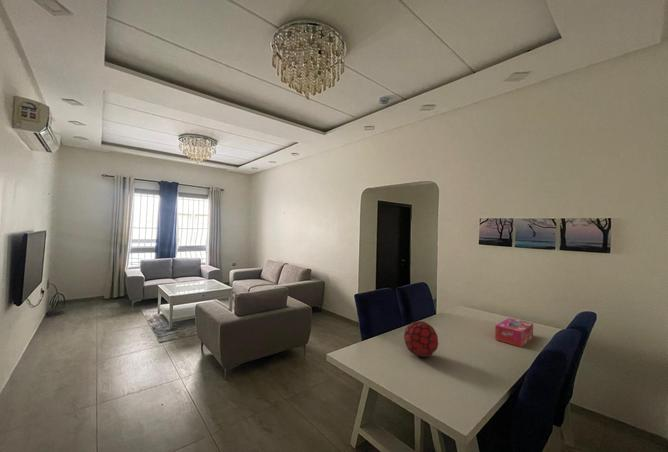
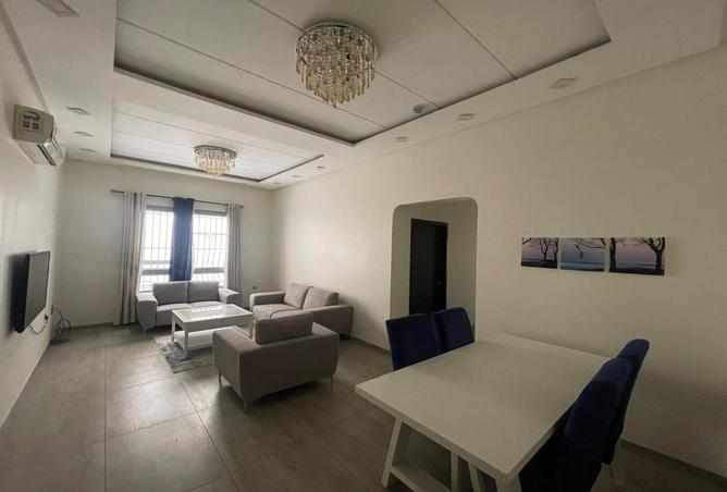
- decorative orb [403,320,439,358]
- tissue box [494,317,534,348]
